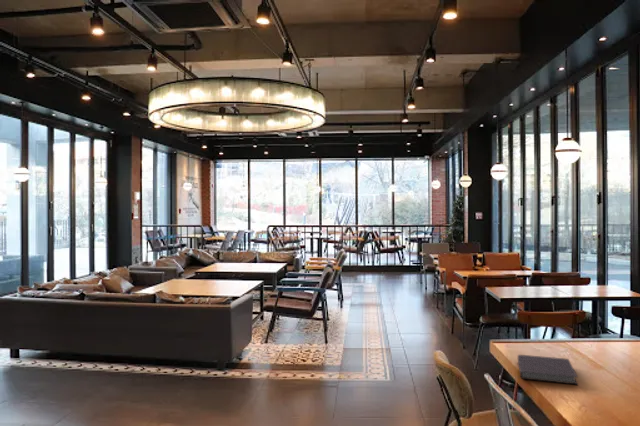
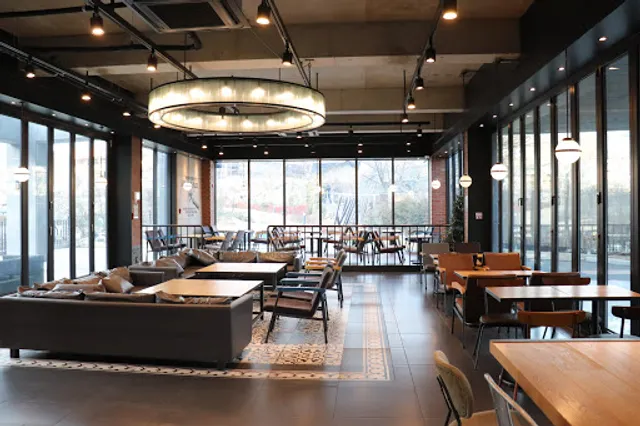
- notebook [517,354,579,386]
